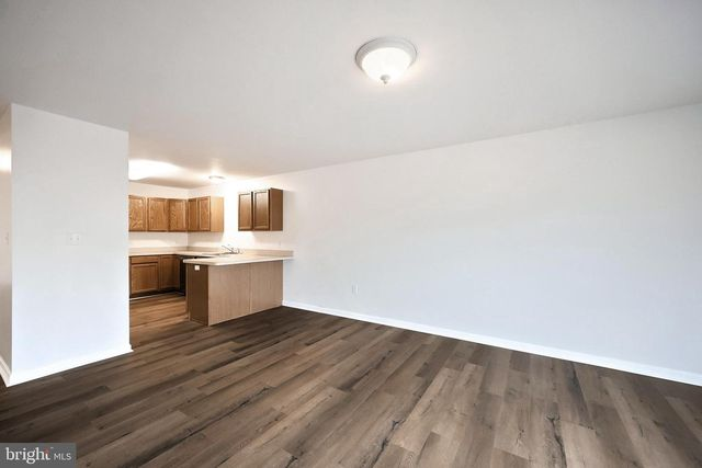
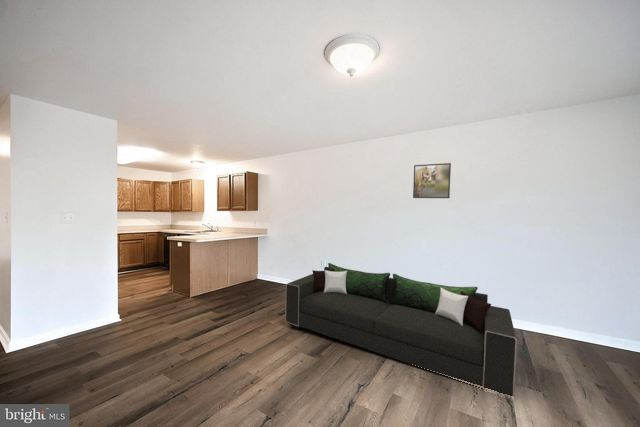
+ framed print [412,162,452,199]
+ sofa [284,262,518,398]
